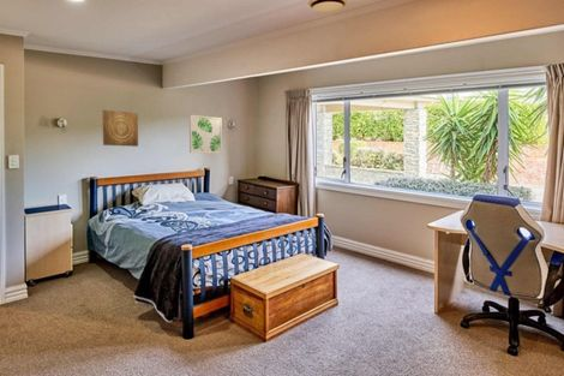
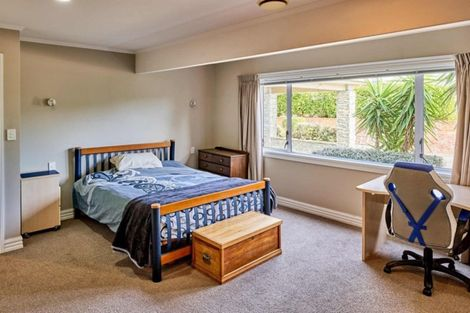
- wall art [101,109,139,148]
- wall art [188,114,223,155]
